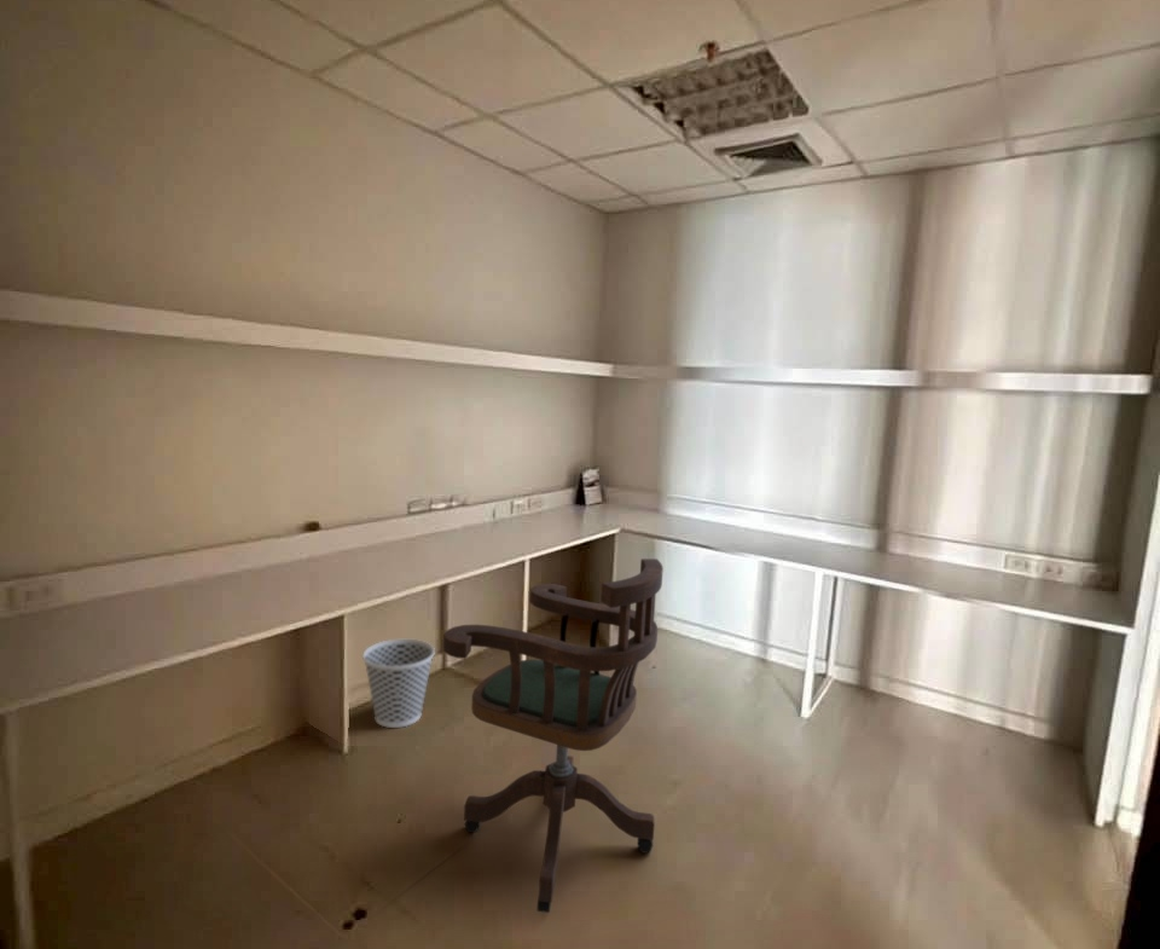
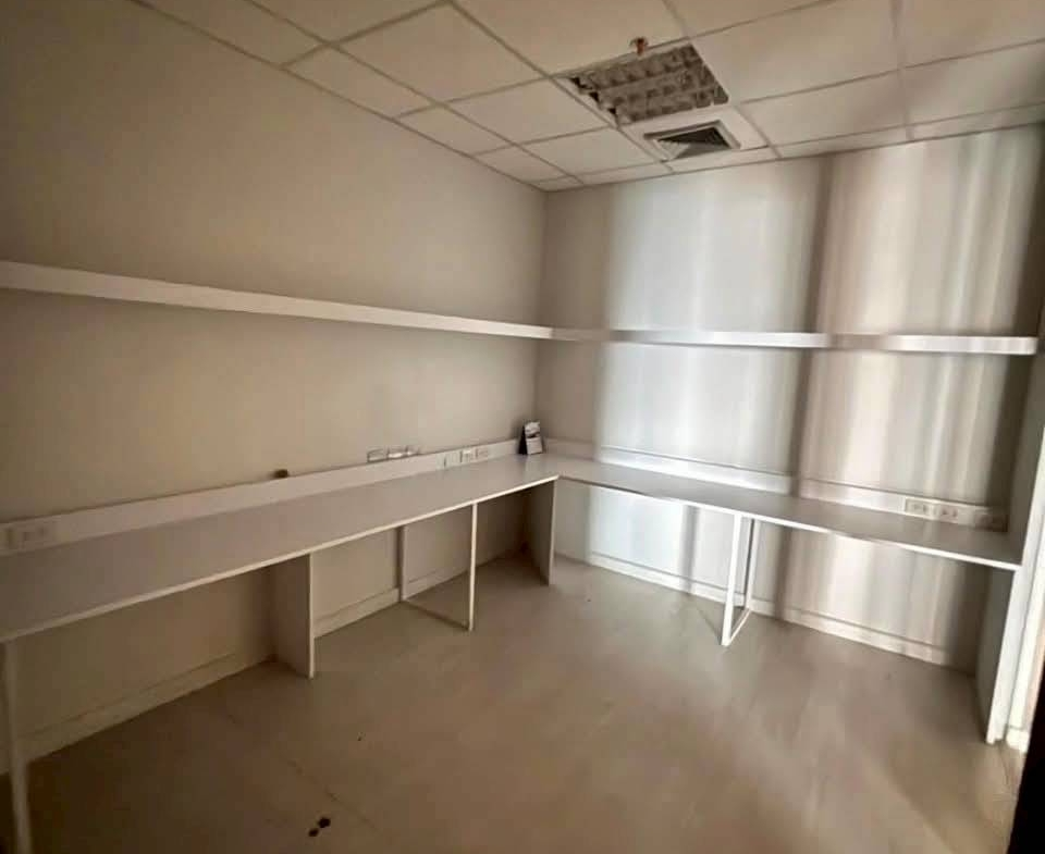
- wastebasket [361,638,436,729]
- office chair [442,557,665,914]
